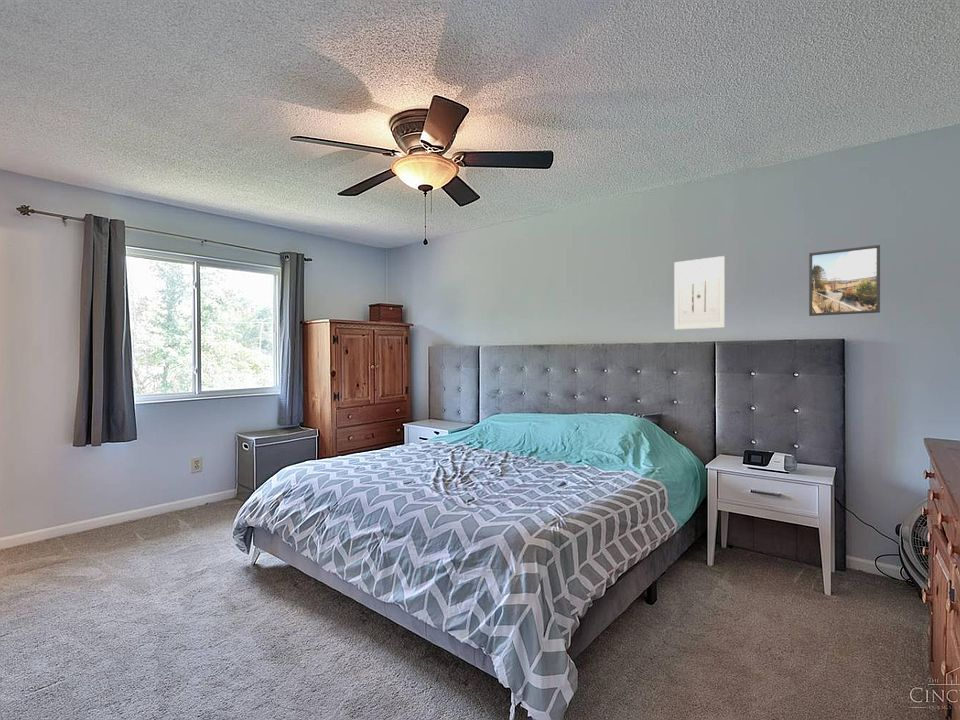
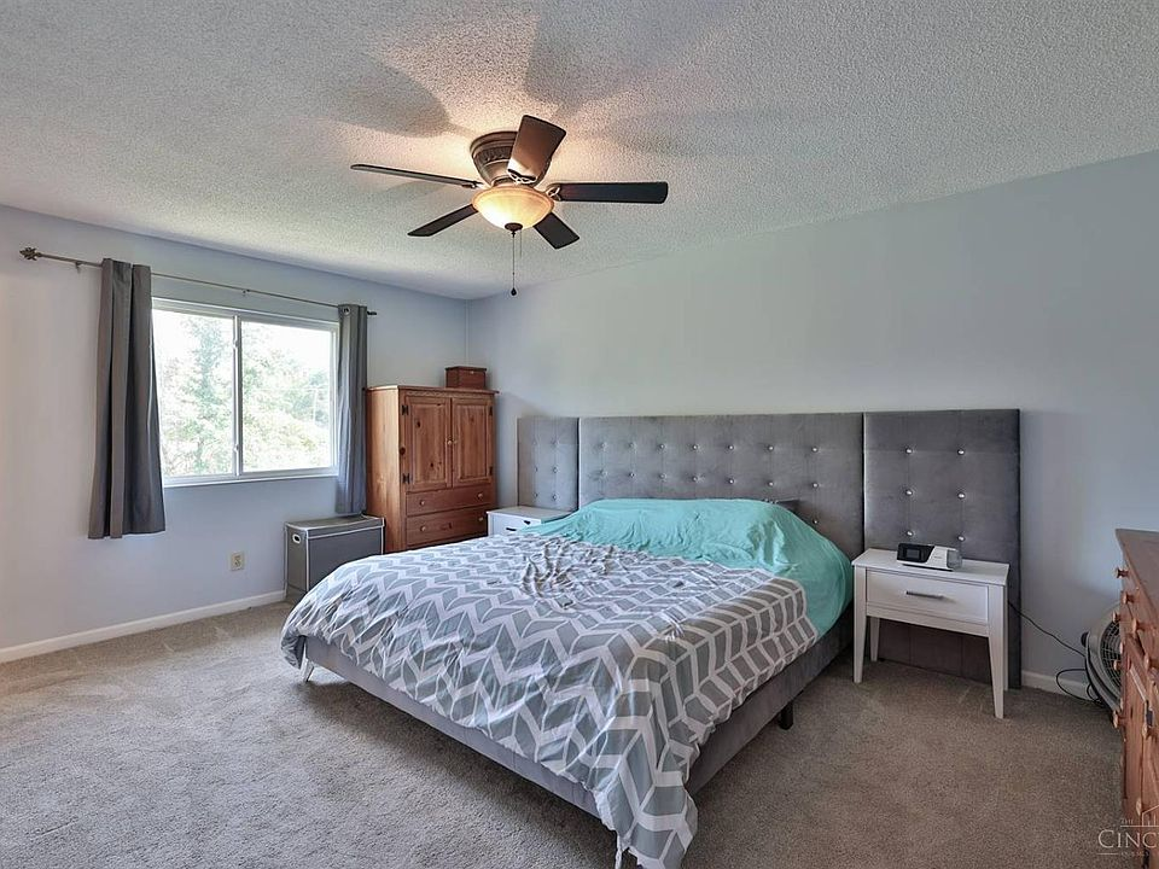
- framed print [808,244,881,317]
- wall art [673,255,726,330]
